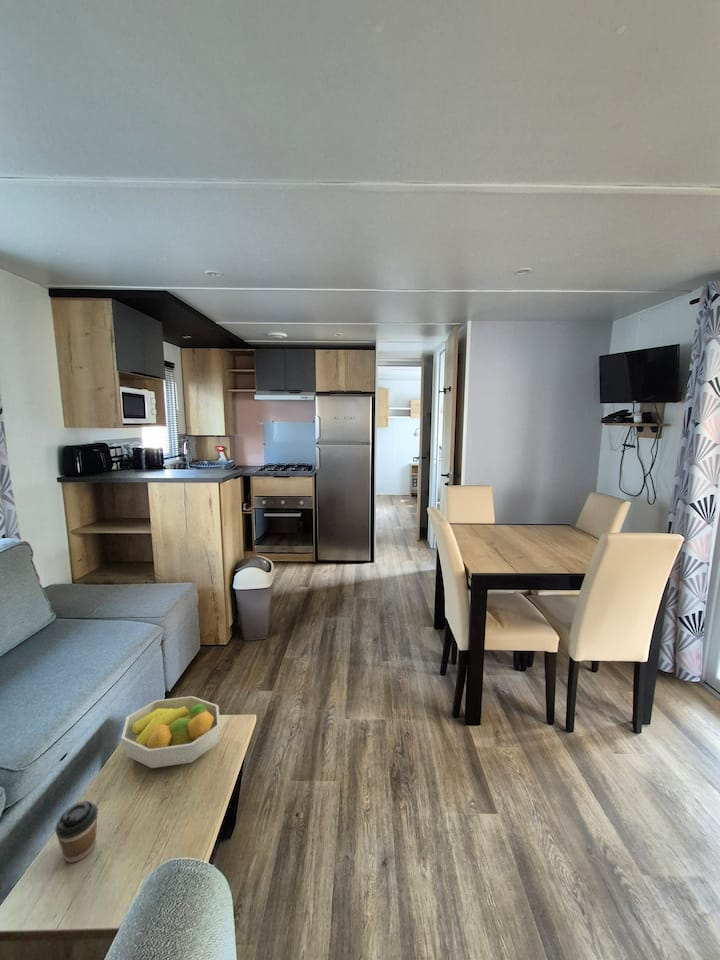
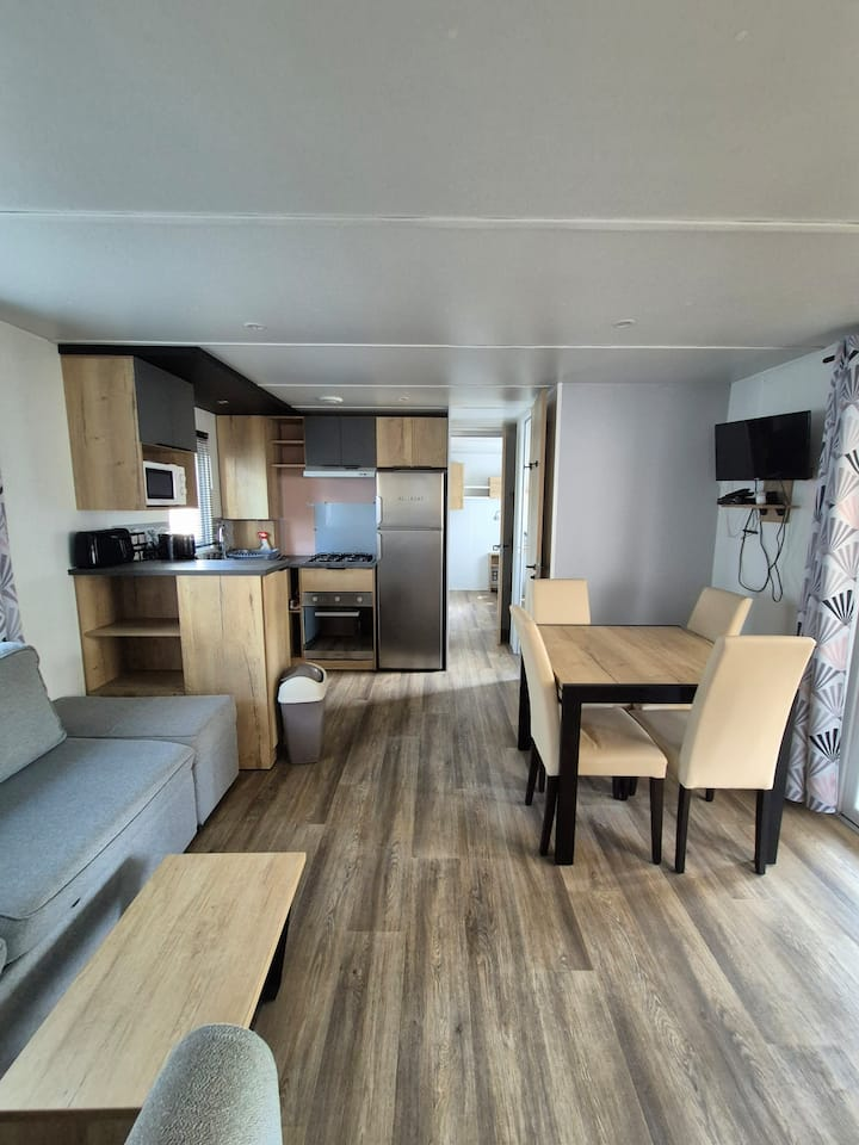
- fruit bowl [121,695,221,769]
- coffee cup [54,800,99,864]
